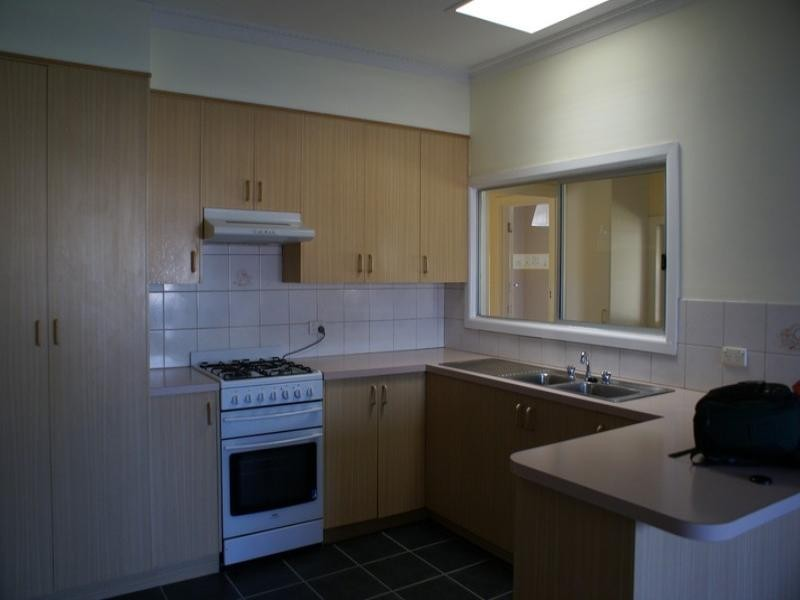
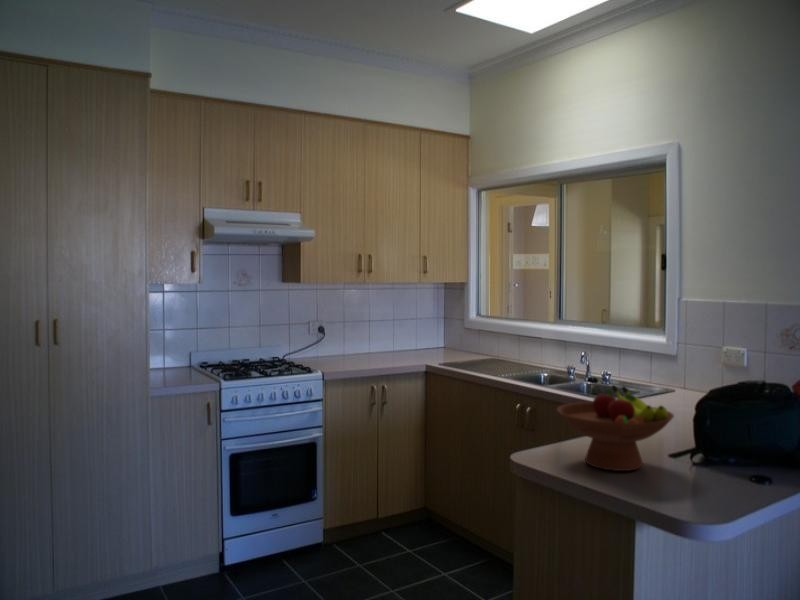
+ fruit bowl [556,384,675,472]
